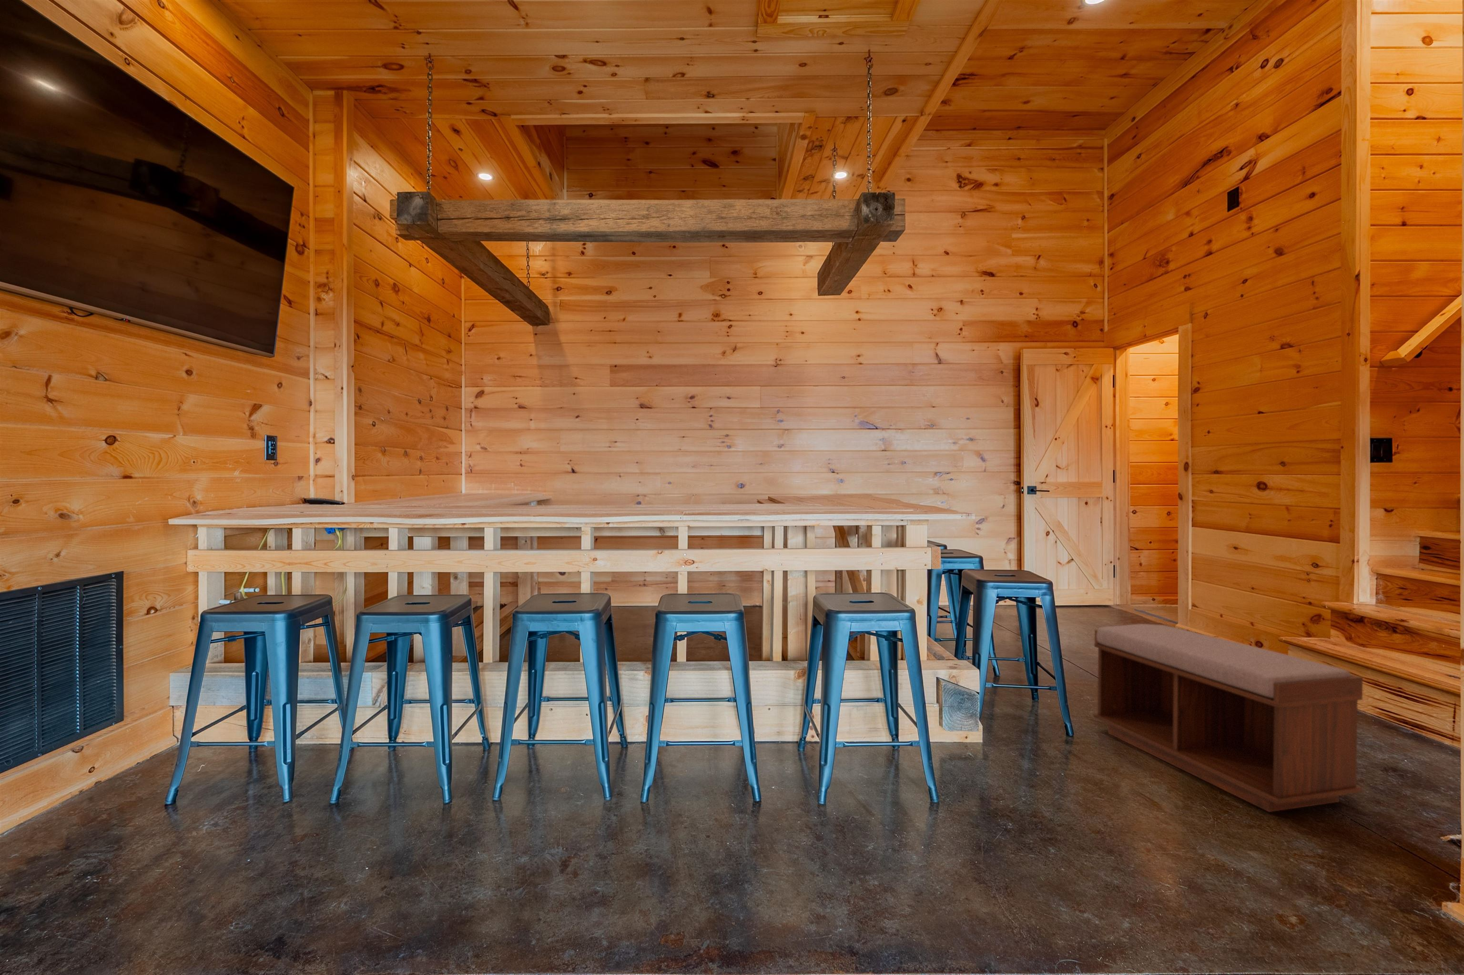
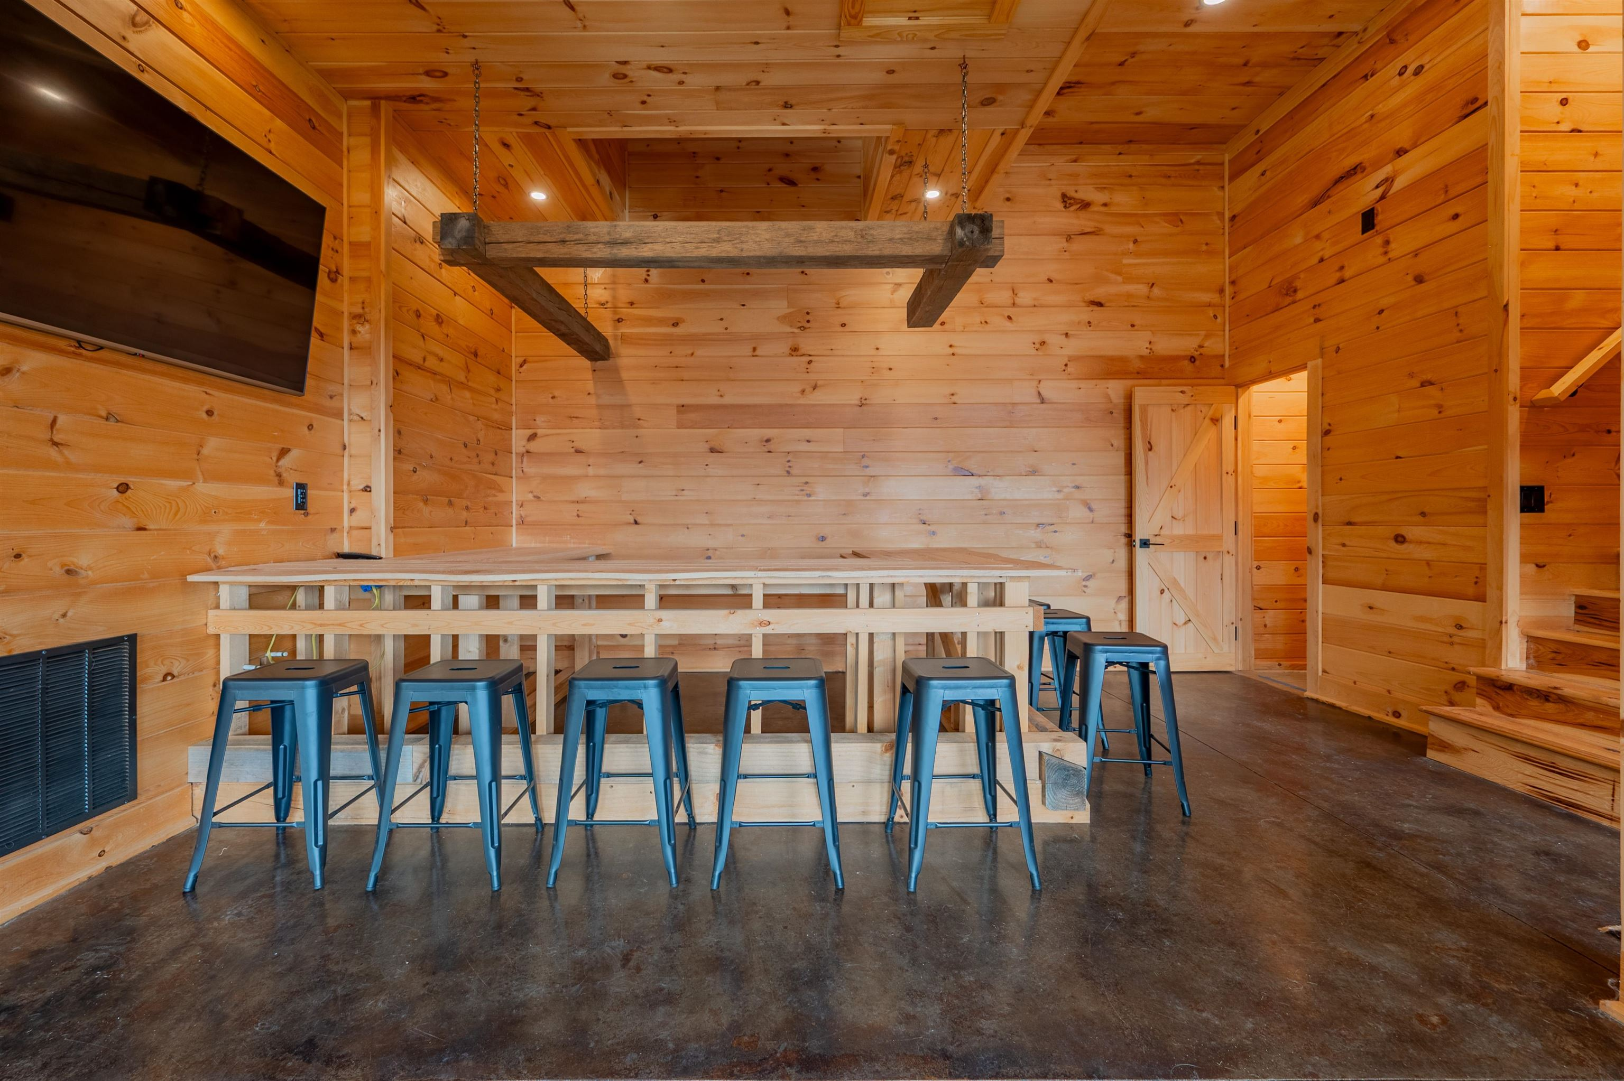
- bench [1093,624,1364,813]
